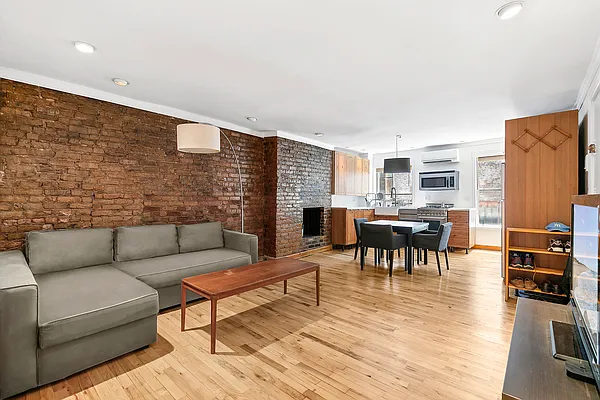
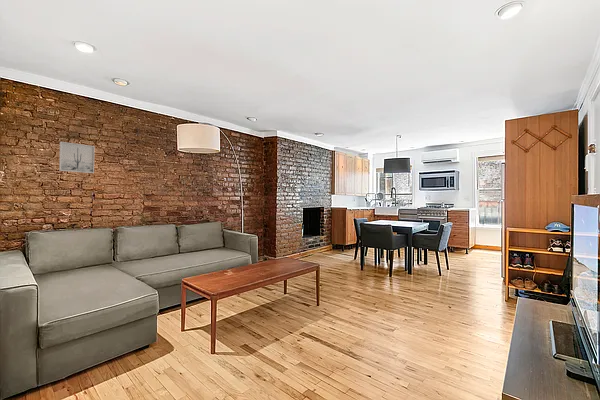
+ wall art [58,141,96,174]
